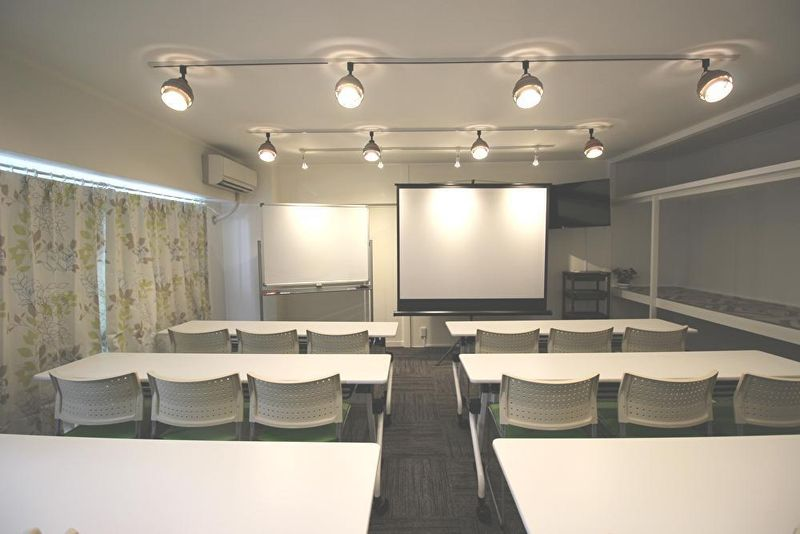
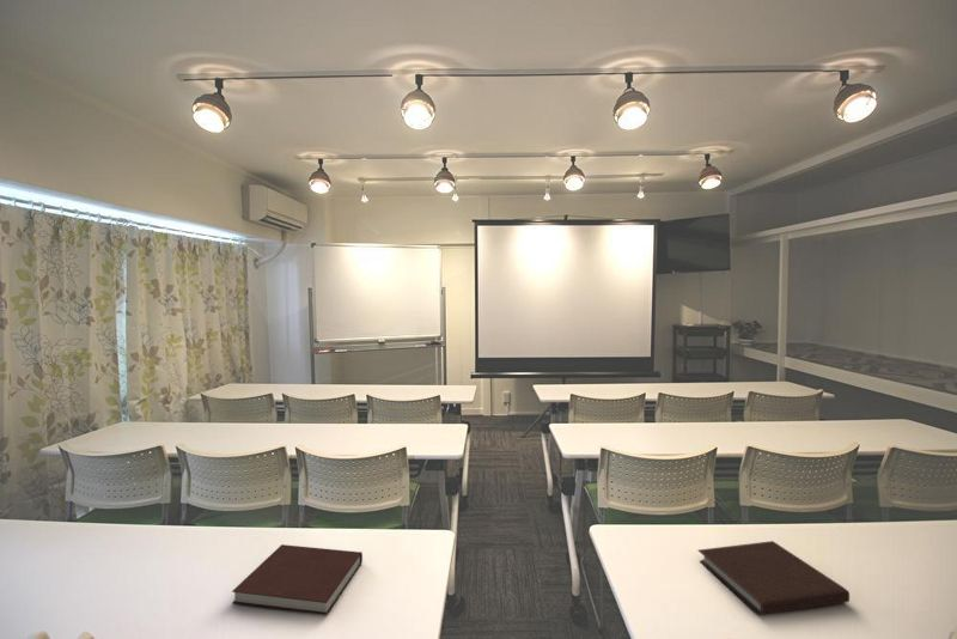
+ notebook [697,540,851,616]
+ notebook [231,543,364,616]
